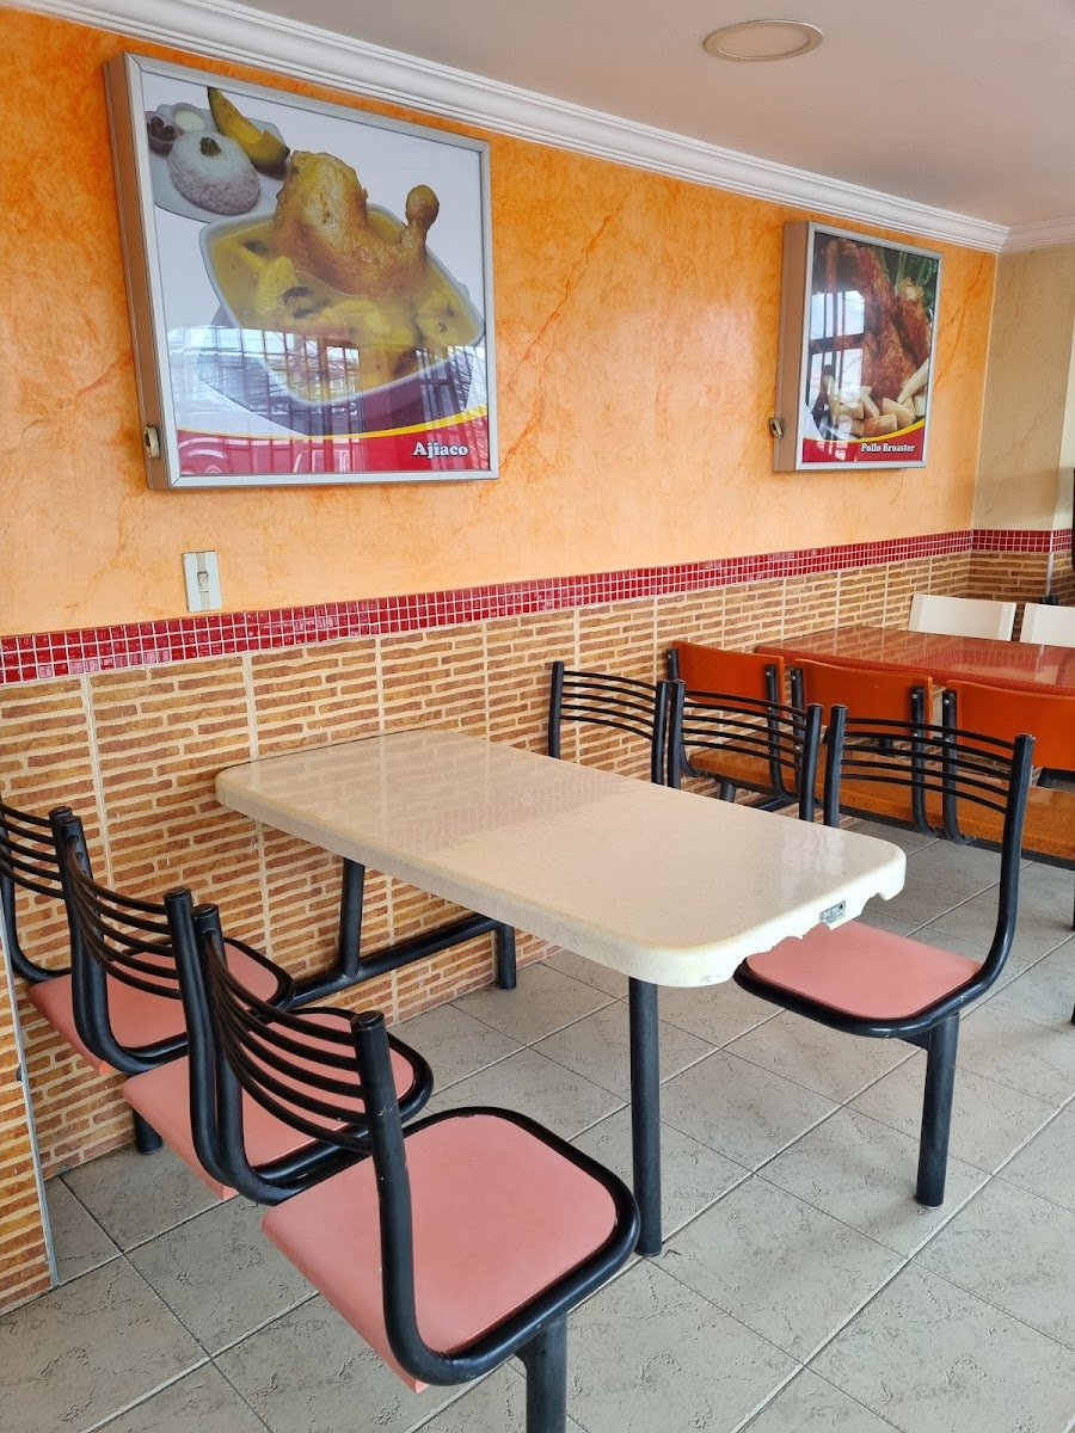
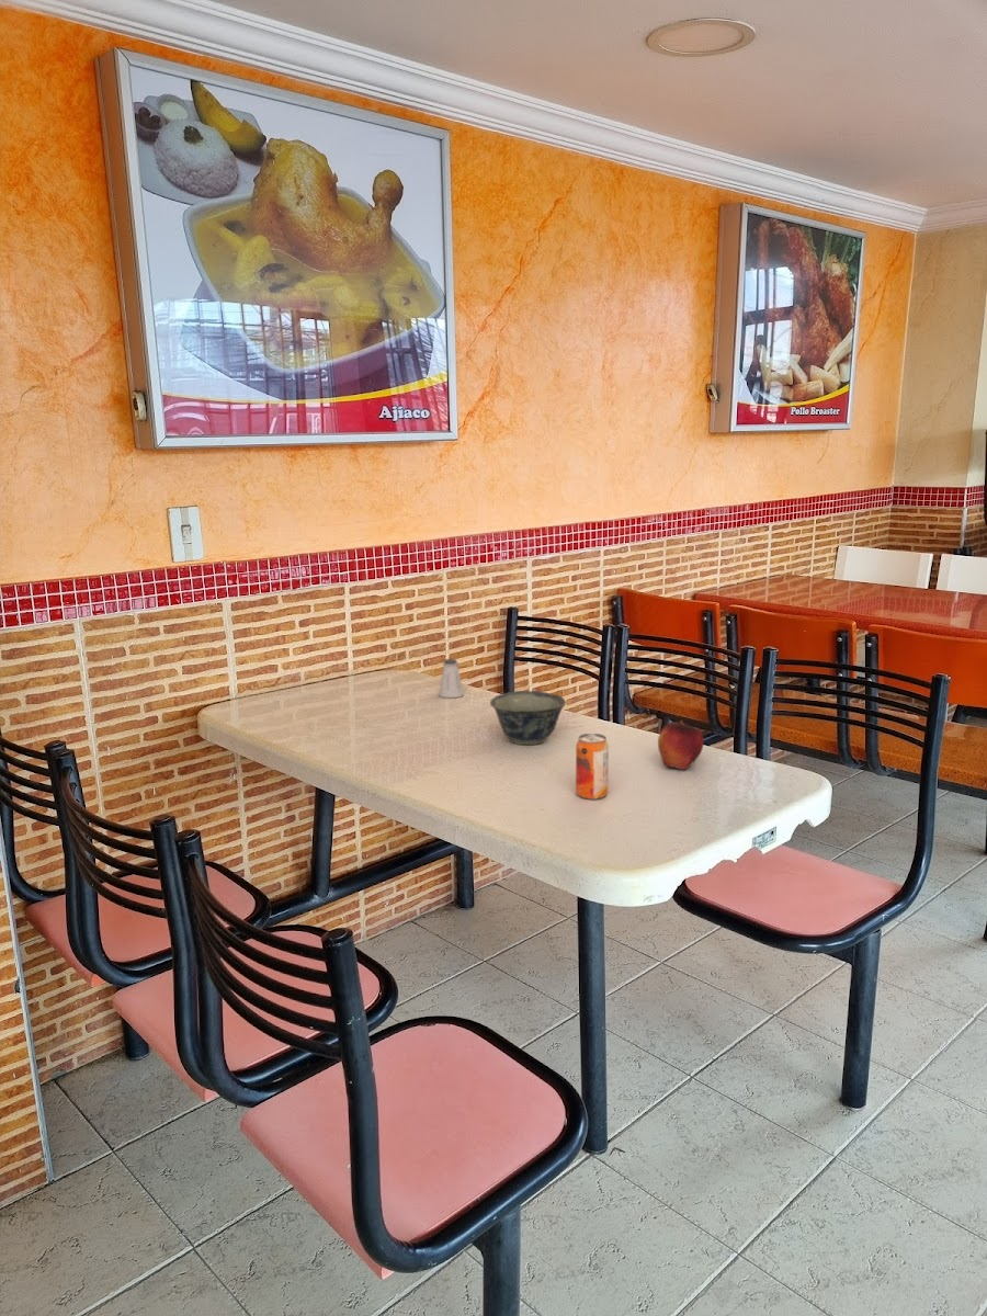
+ fruit [657,718,705,771]
+ saltshaker [438,658,465,699]
+ beverage can [575,733,610,801]
+ bowl [489,690,567,746]
